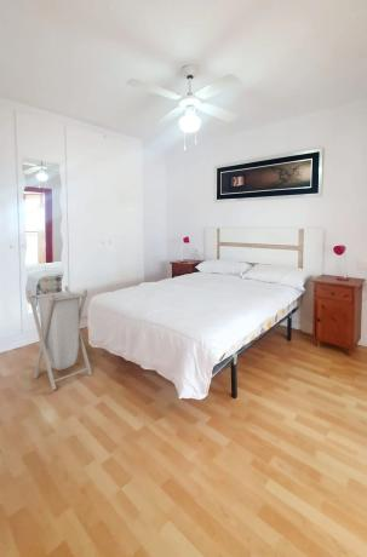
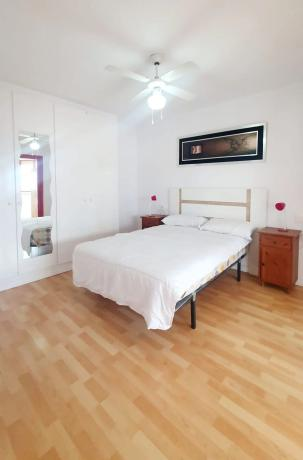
- laundry hamper [25,285,93,391]
